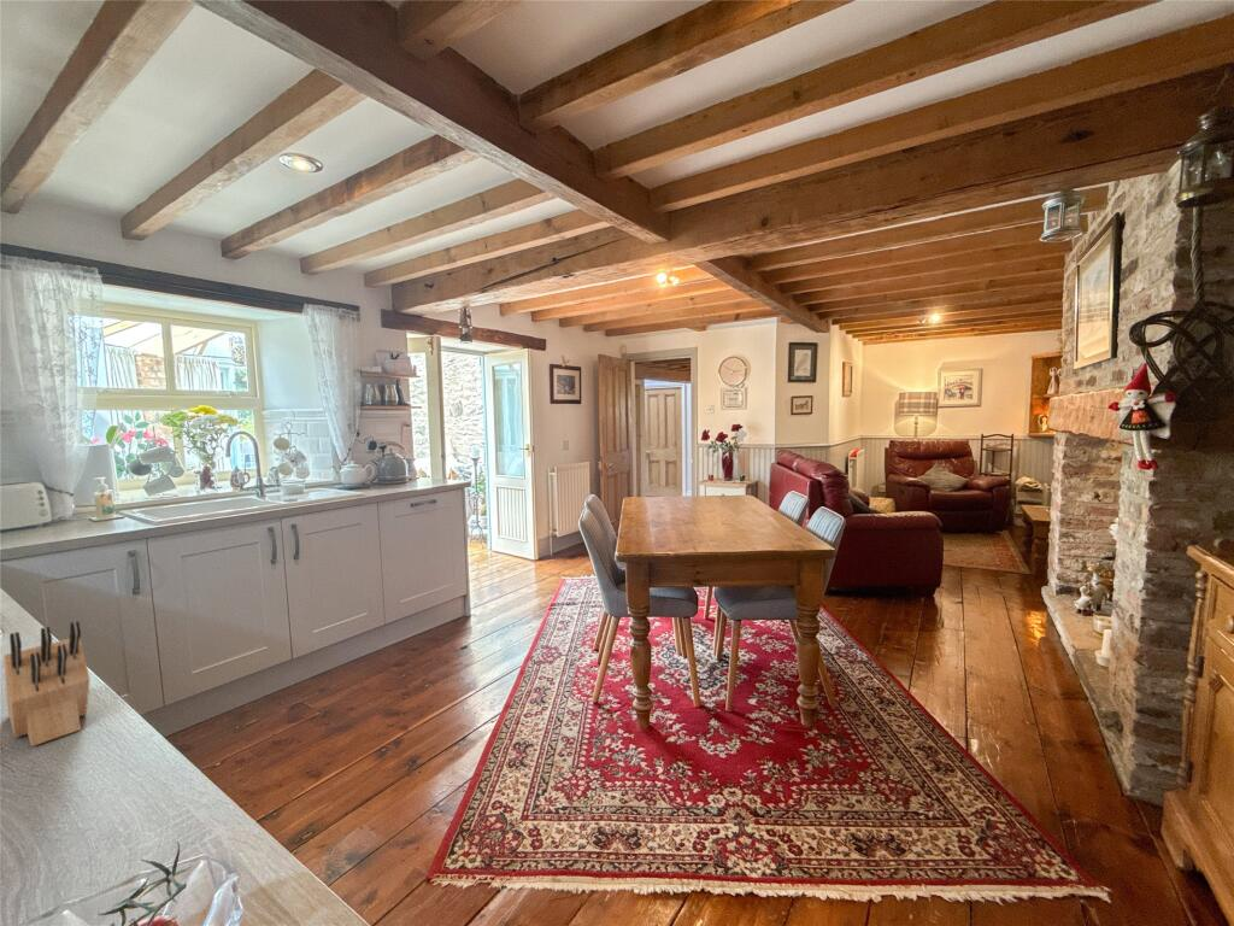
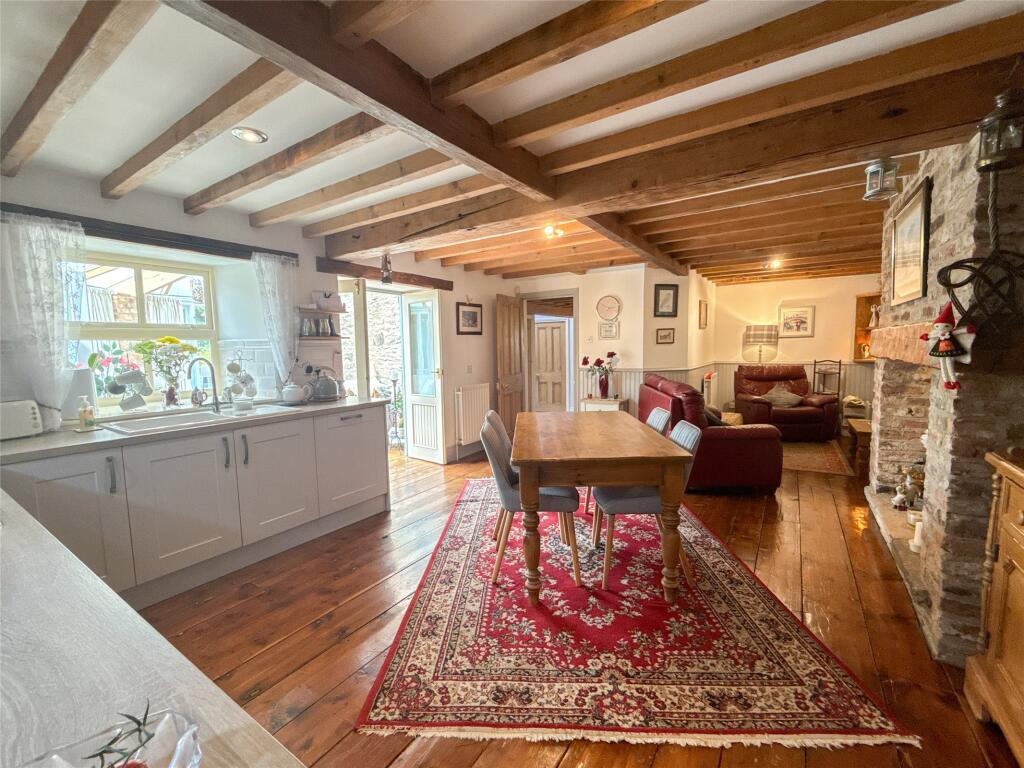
- knife block [2,620,92,748]
